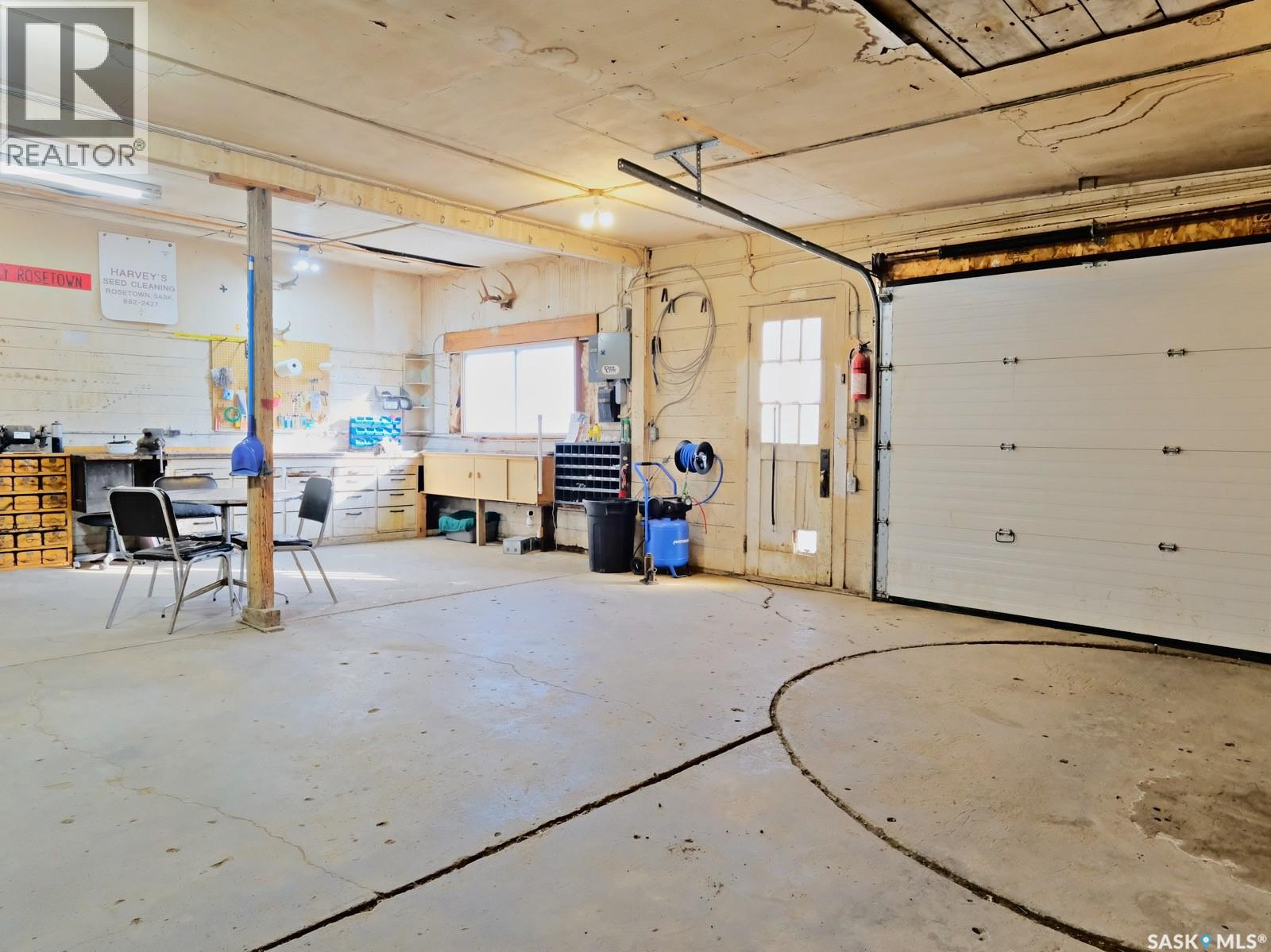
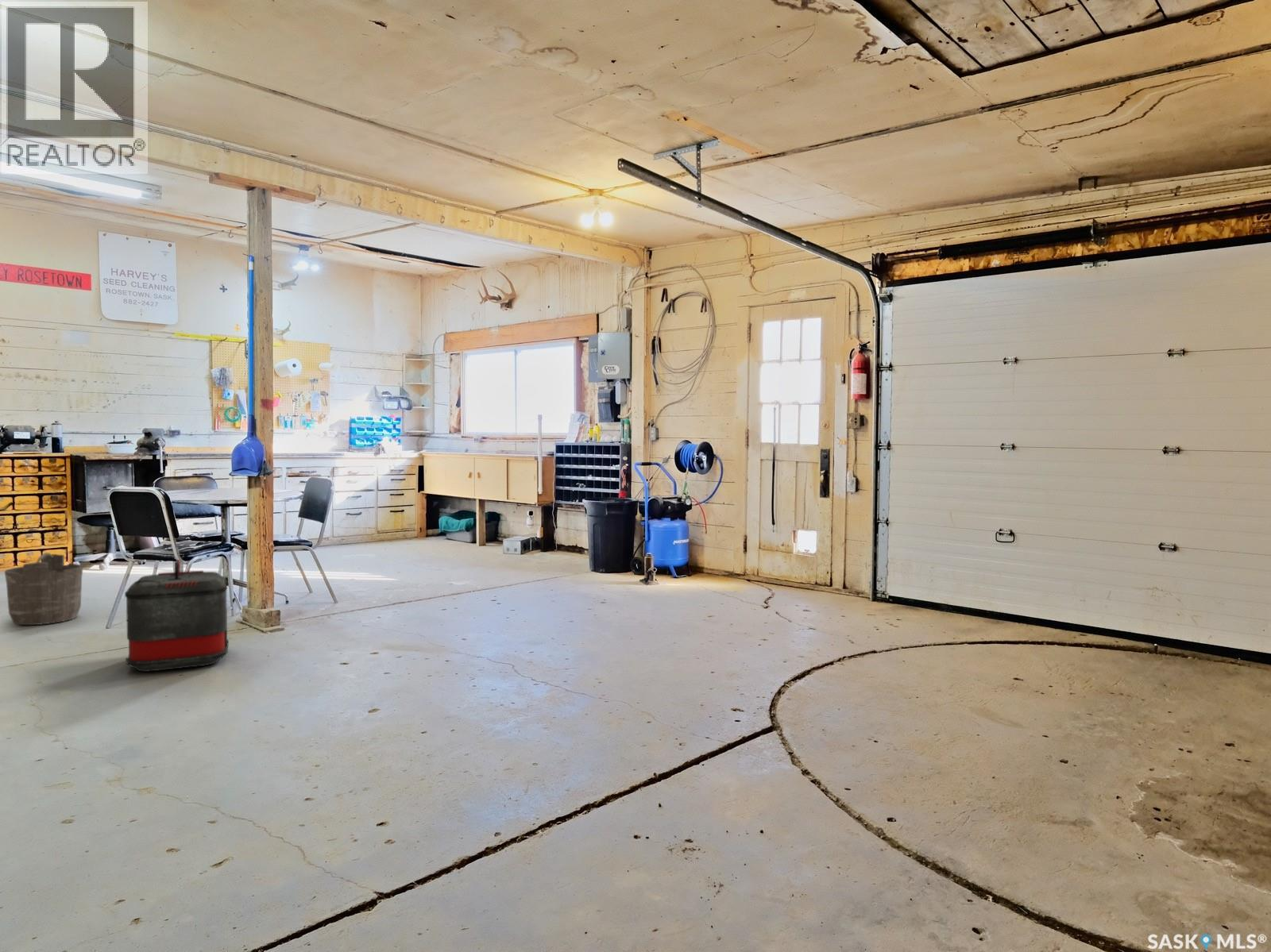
+ toolbox [124,559,230,673]
+ bucket [4,552,84,626]
